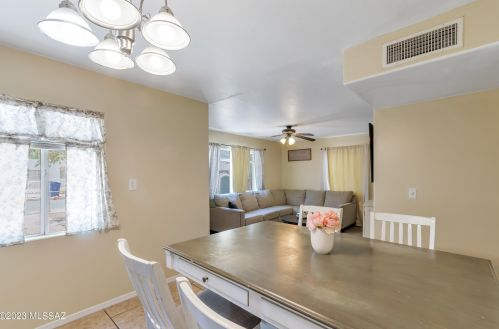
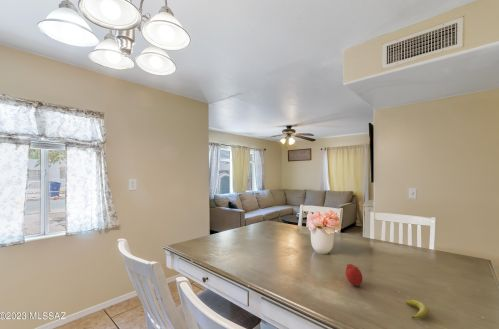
+ banana [405,299,430,319]
+ fruit [344,263,364,287]
